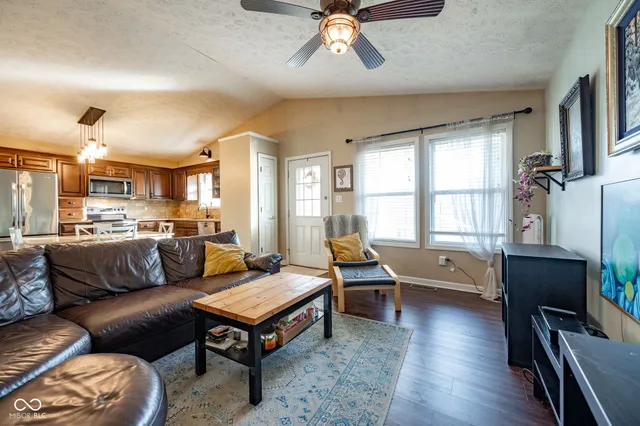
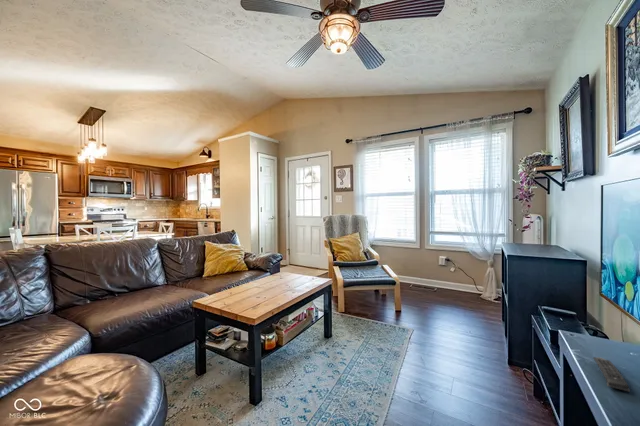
+ remote control [592,356,631,392]
